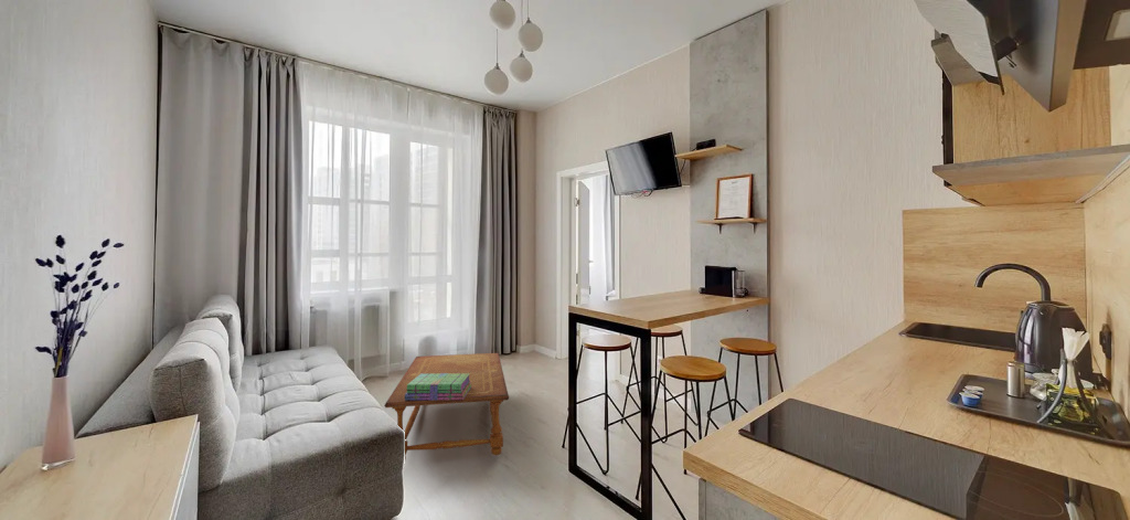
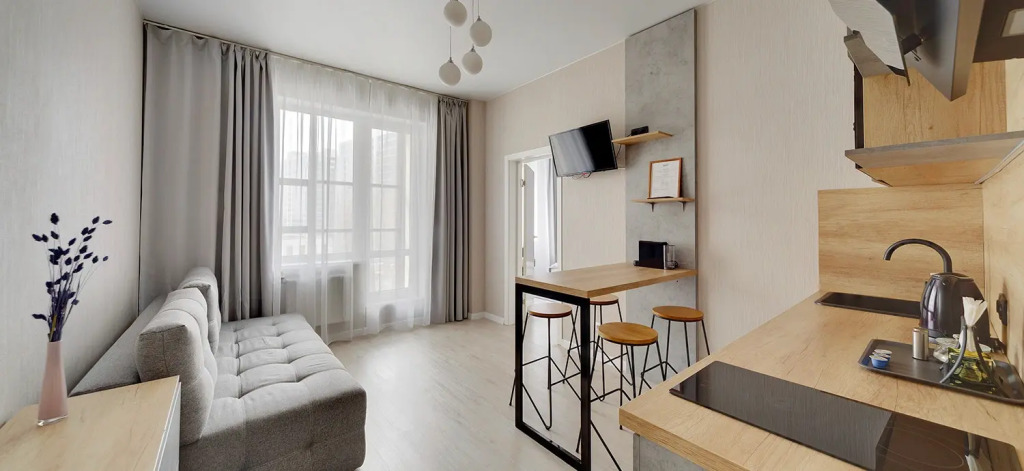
- coffee table [383,352,510,460]
- stack of books [405,373,471,401]
